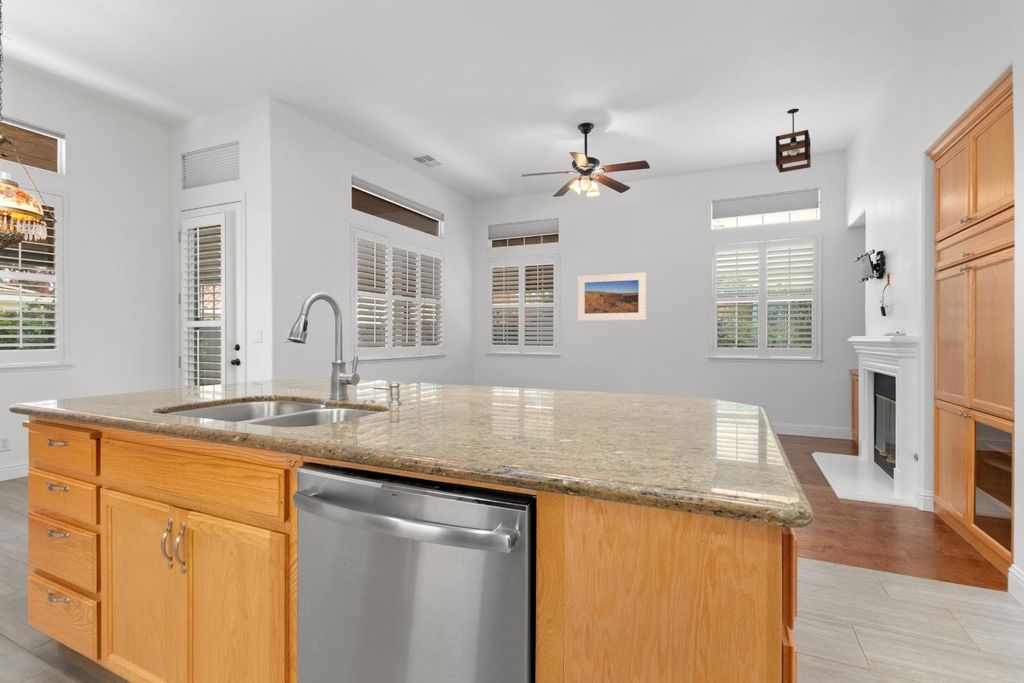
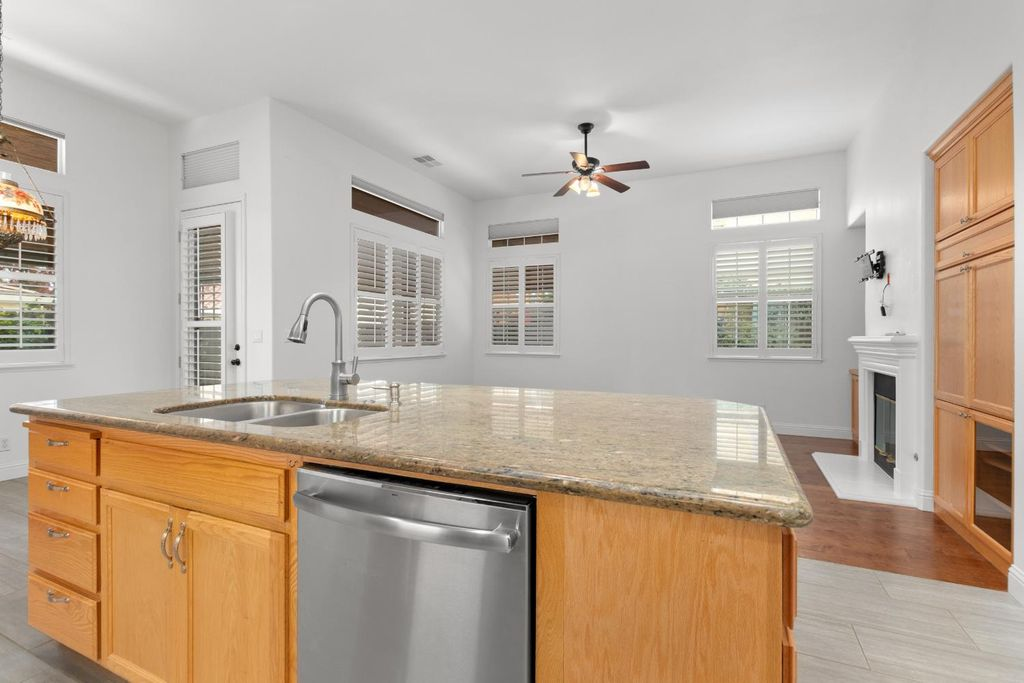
- pendant light [775,108,812,174]
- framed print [577,271,647,322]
